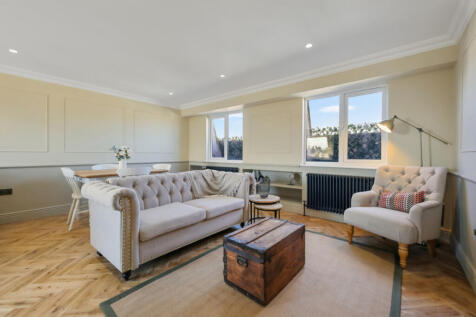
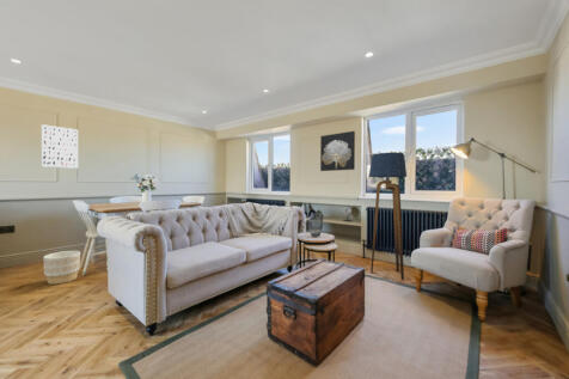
+ planter [43,250,81,286]
+ floor lamp [368,152,408,281]
+ wall art [319,130,356,172]
+ wall art [41,123,79,170]
